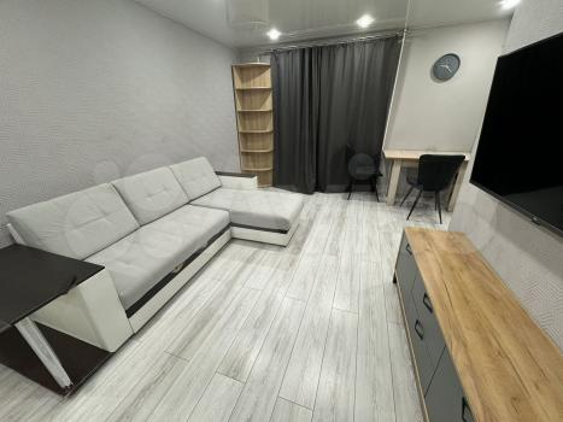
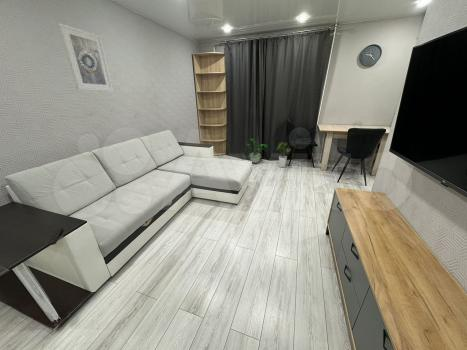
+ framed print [57,22,114,92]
+ house plant [275,140,294,168]
+ potted plant [246,137,269,164]
